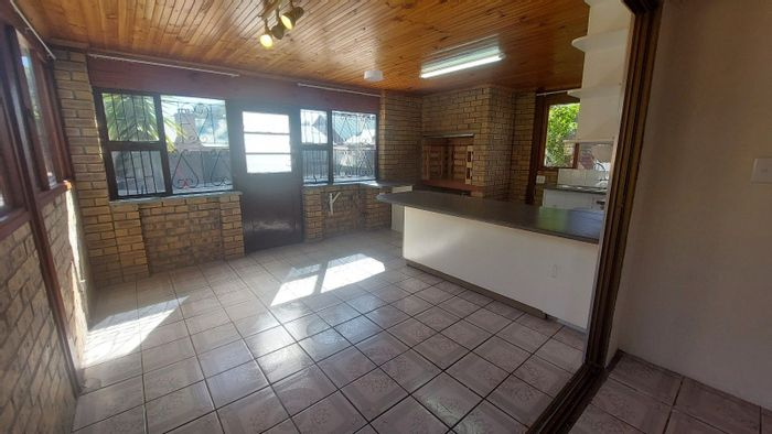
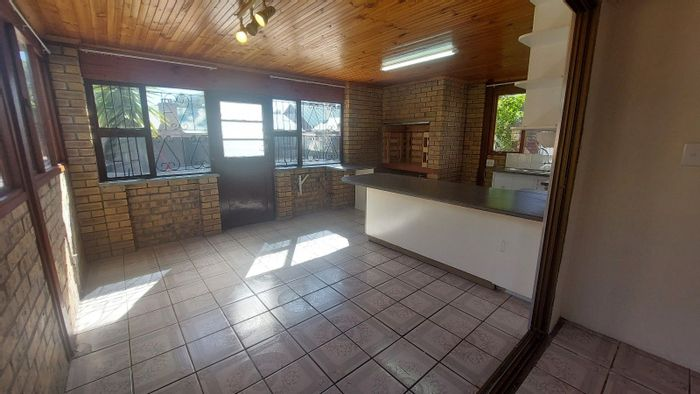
- pendant light [363,43,384,83]
